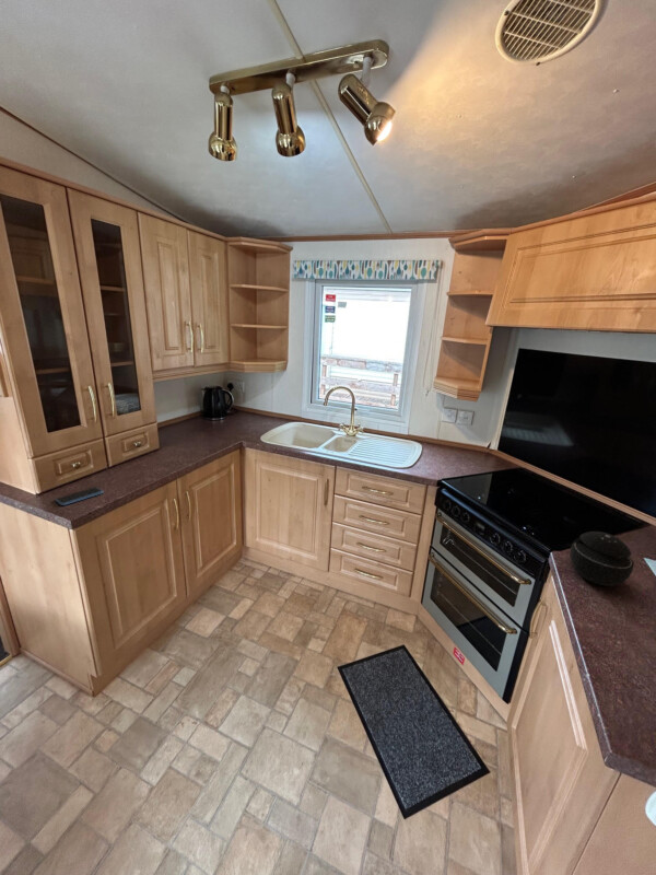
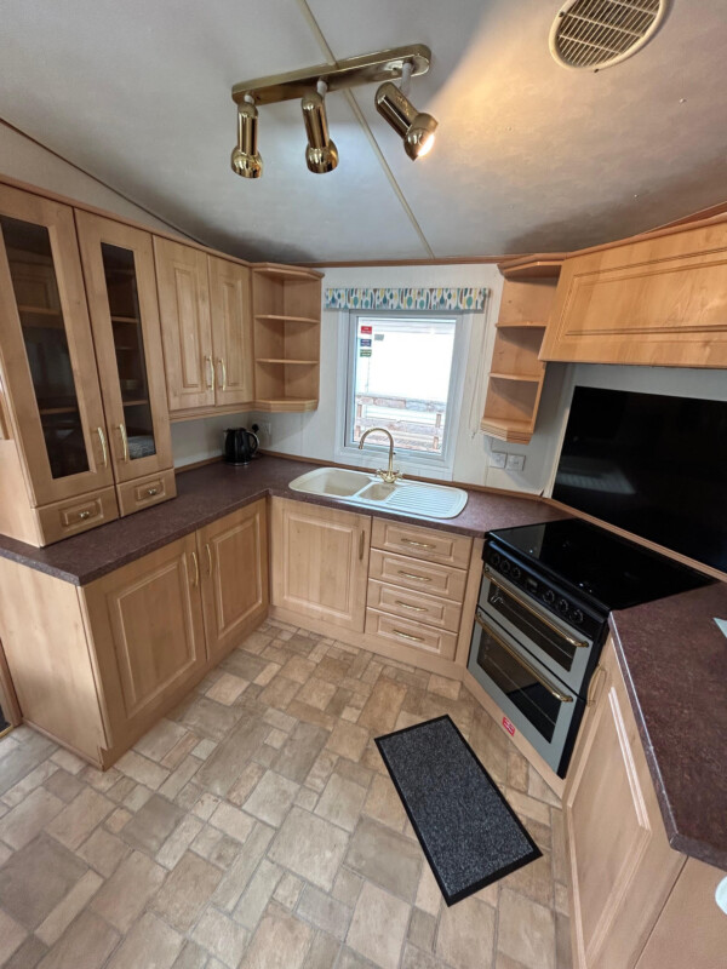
- speaker [569,530,635,587]
- smartphone [55,486,104,506]
